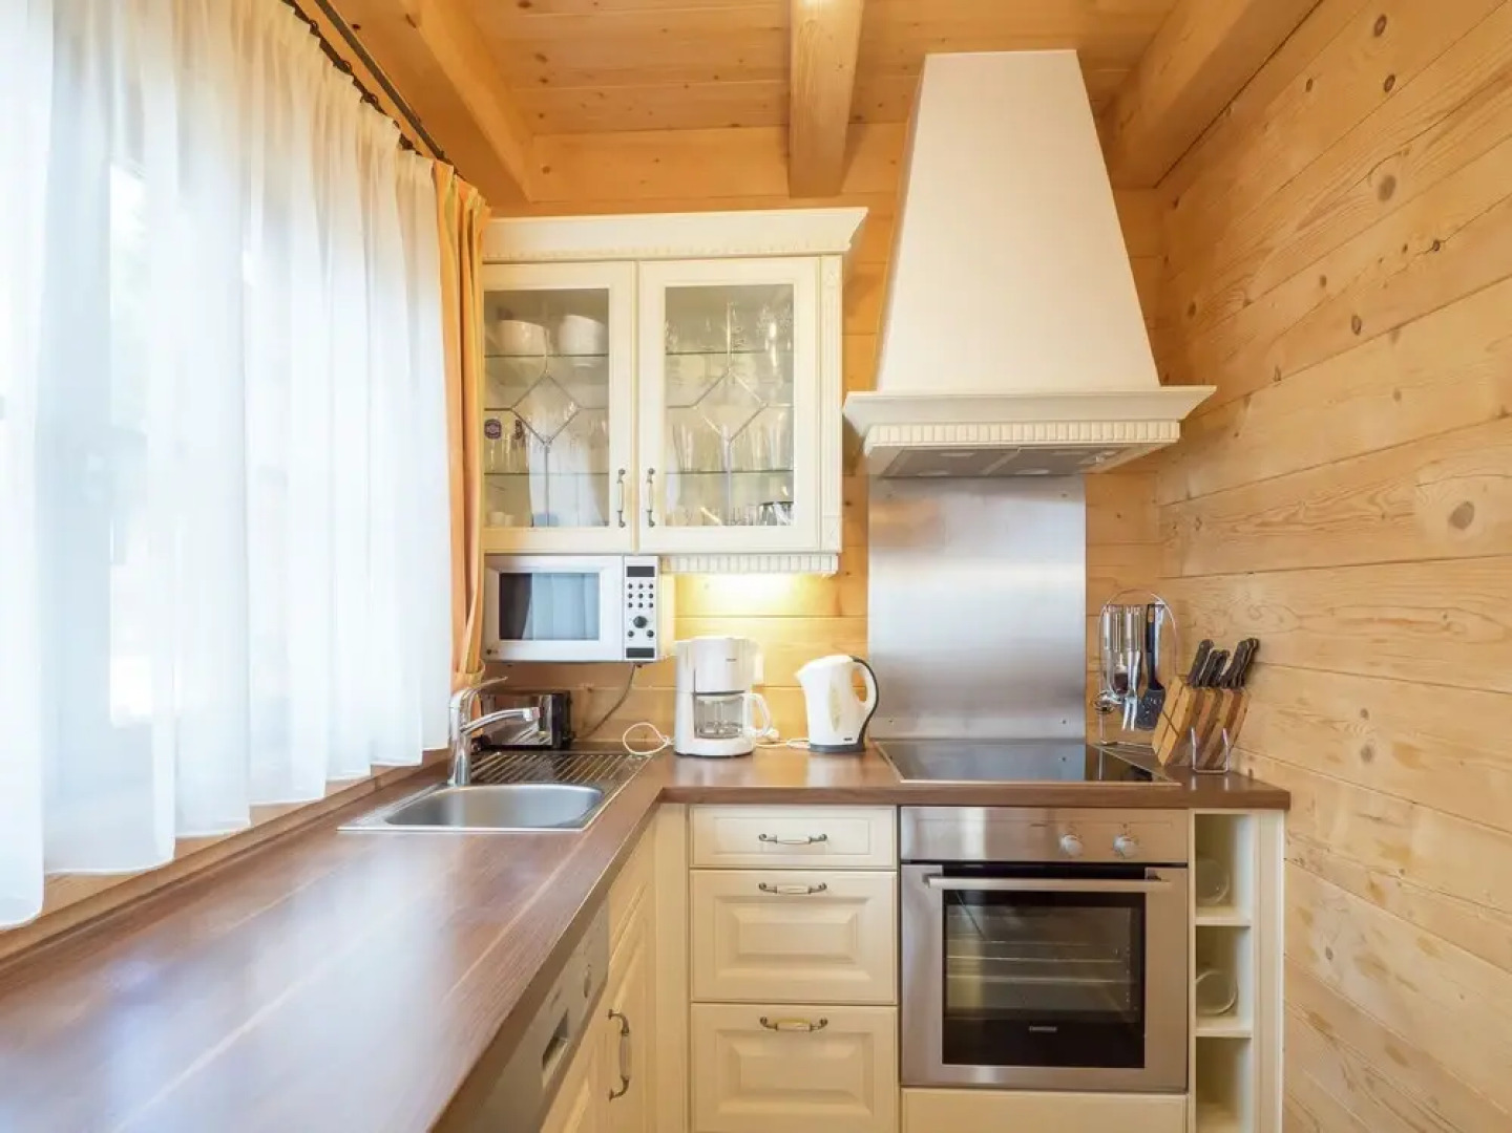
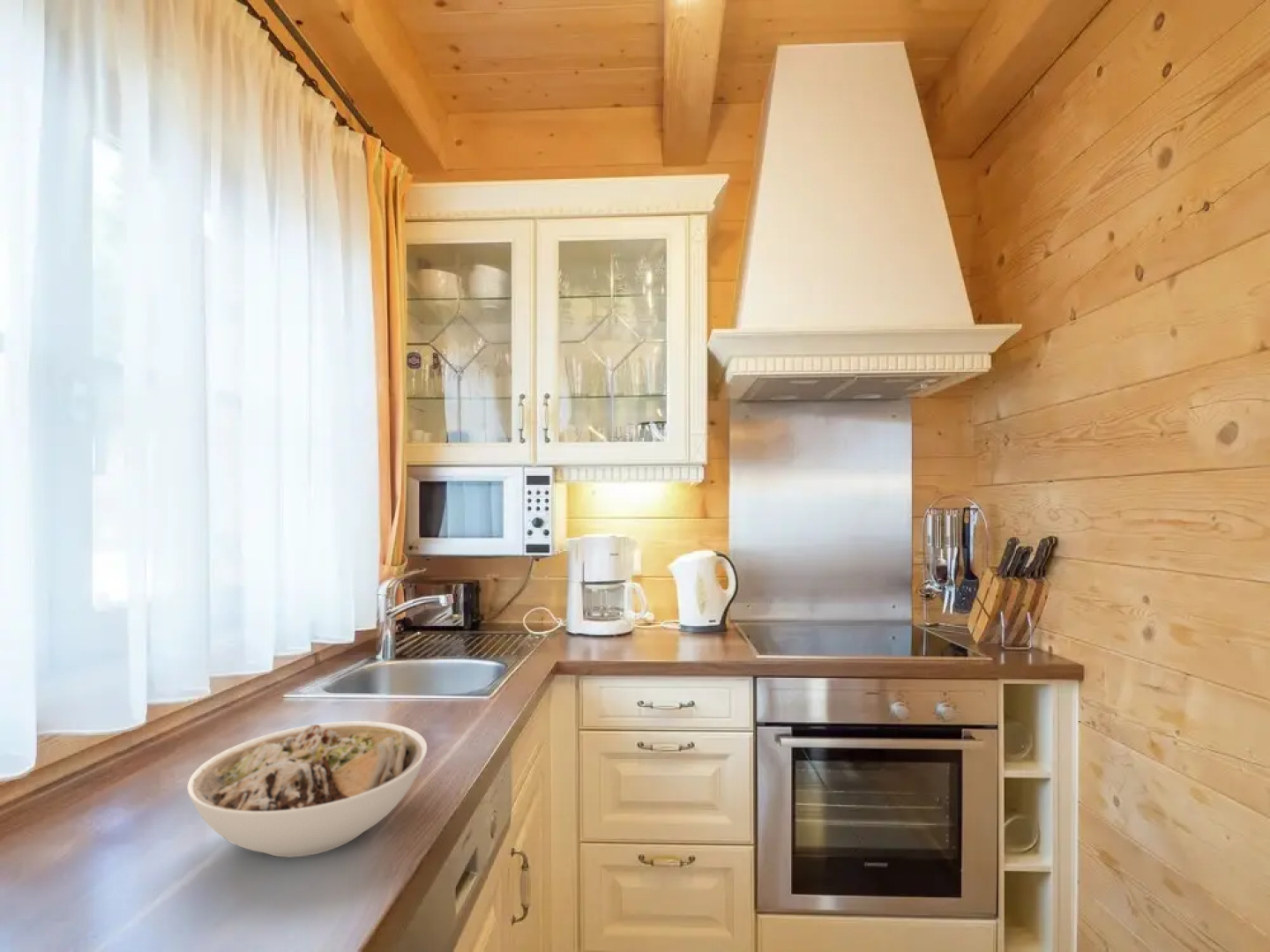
+ bowl [186,720,428,858]
